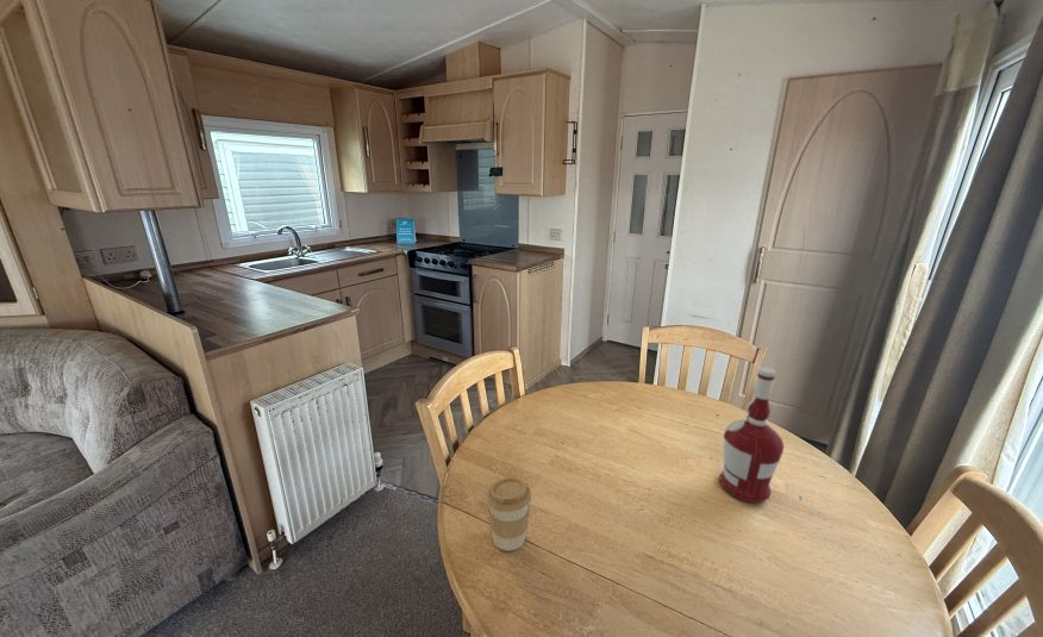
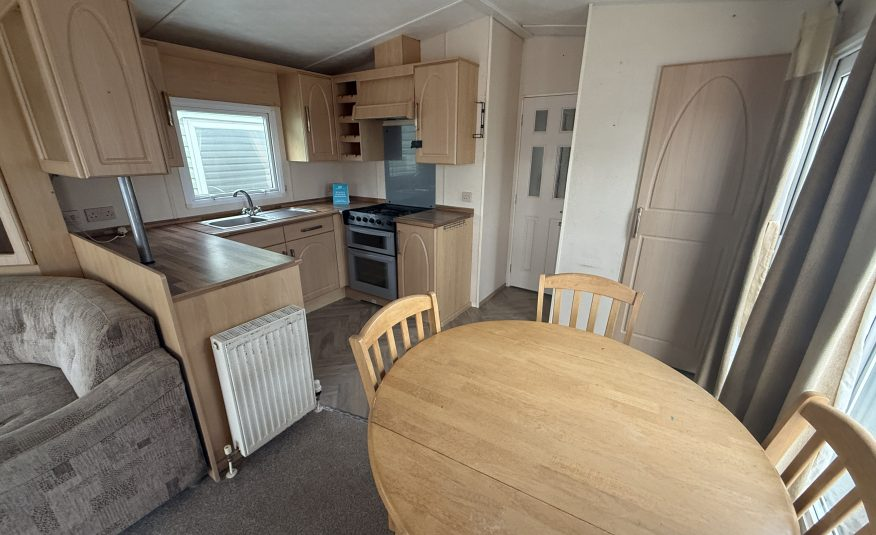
- alcohol [718,366,786,504]
- coffee cup [485,476,532,552]
